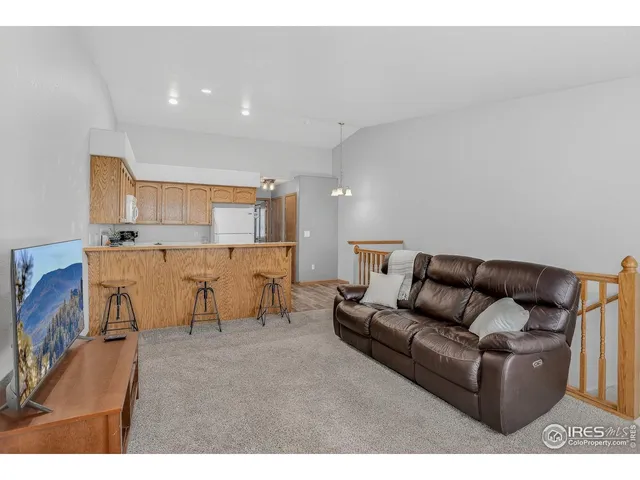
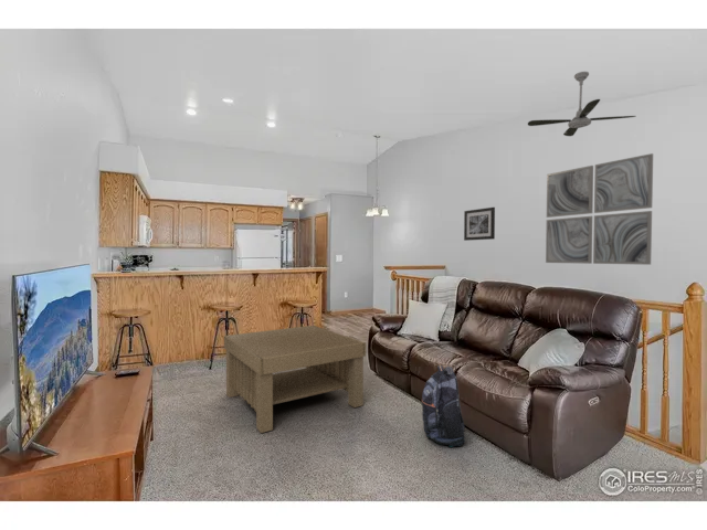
+ coffee table [223,325,367,434]
+ wall art [463,206,496,242]
+ backpack [421,364,466,448]
+ ceiling fan [527,71,637,137]
+ wall art [545,152,654,266]
